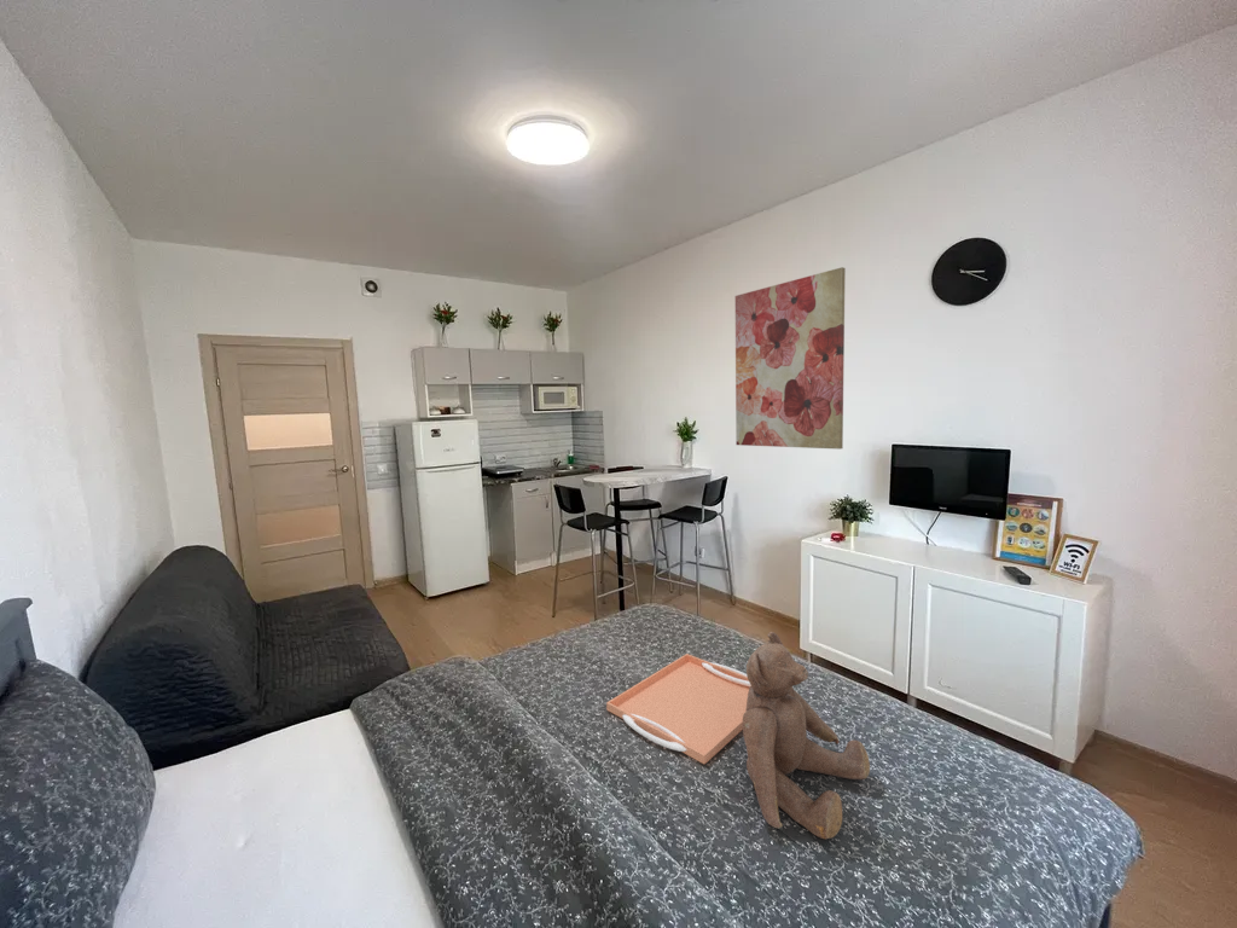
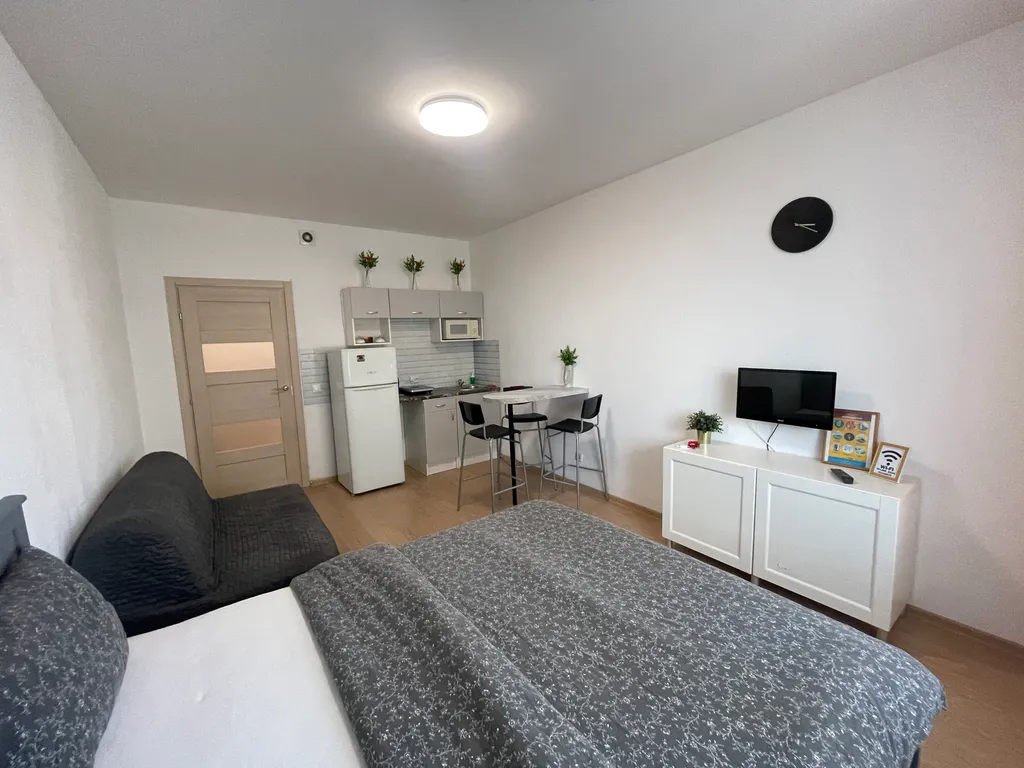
- wall art [734,266,847,451]
- teddy bear [742,631,871,840]
- serving tray [605,652,751,765]
